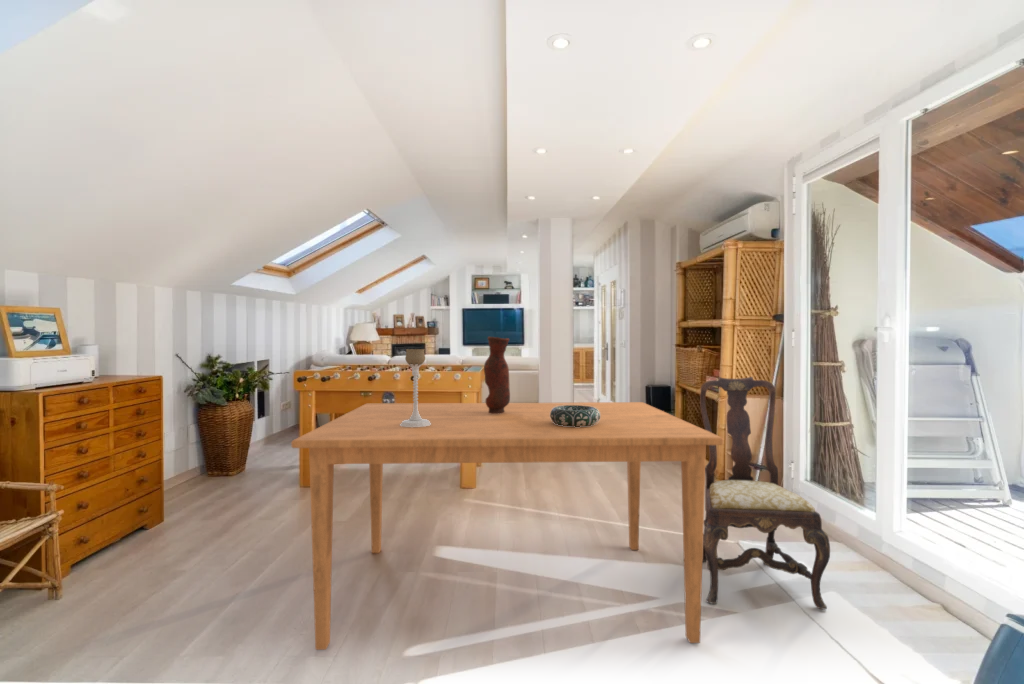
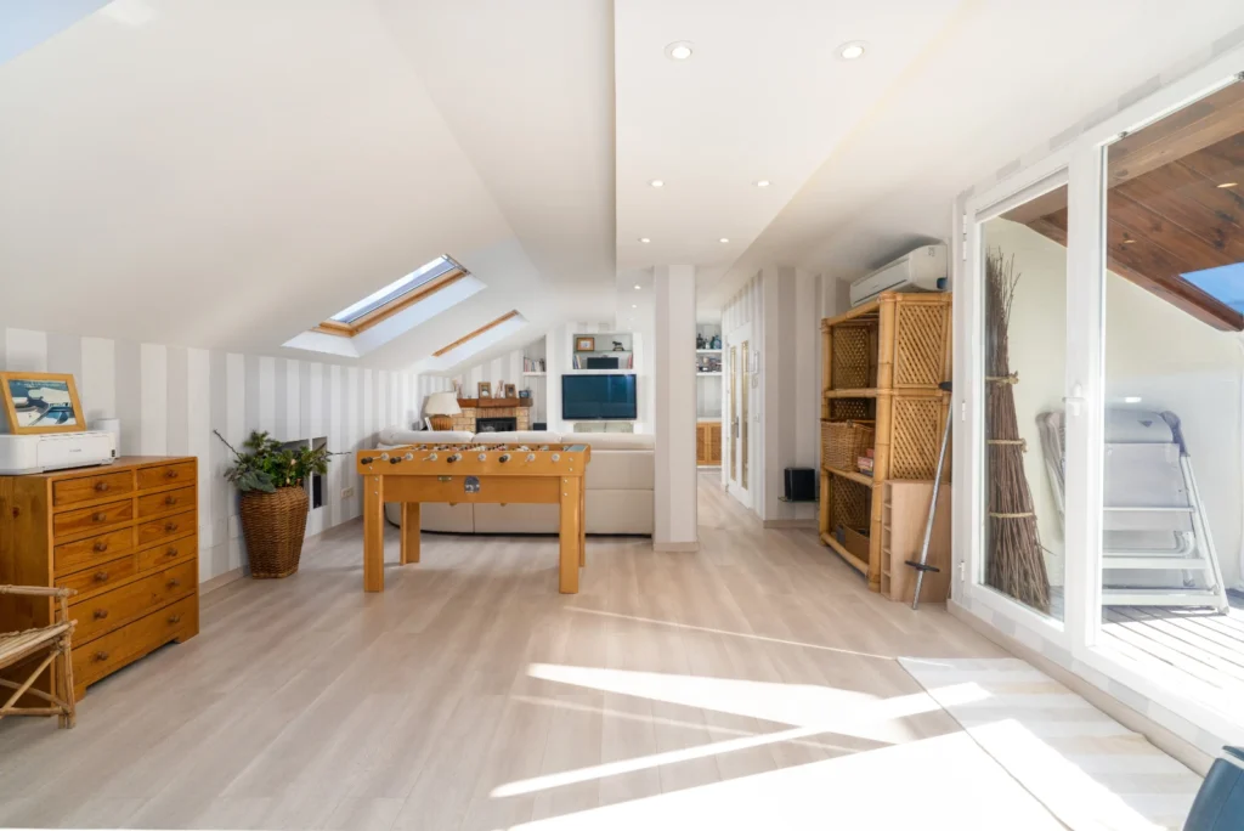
- candle holder [400,348,431,428]
- dining table [290,401,724,651]
- dining chair [699,376,831,610]
- decorative bowl [550,405,600,427]
- vase [483,336,511,414]
